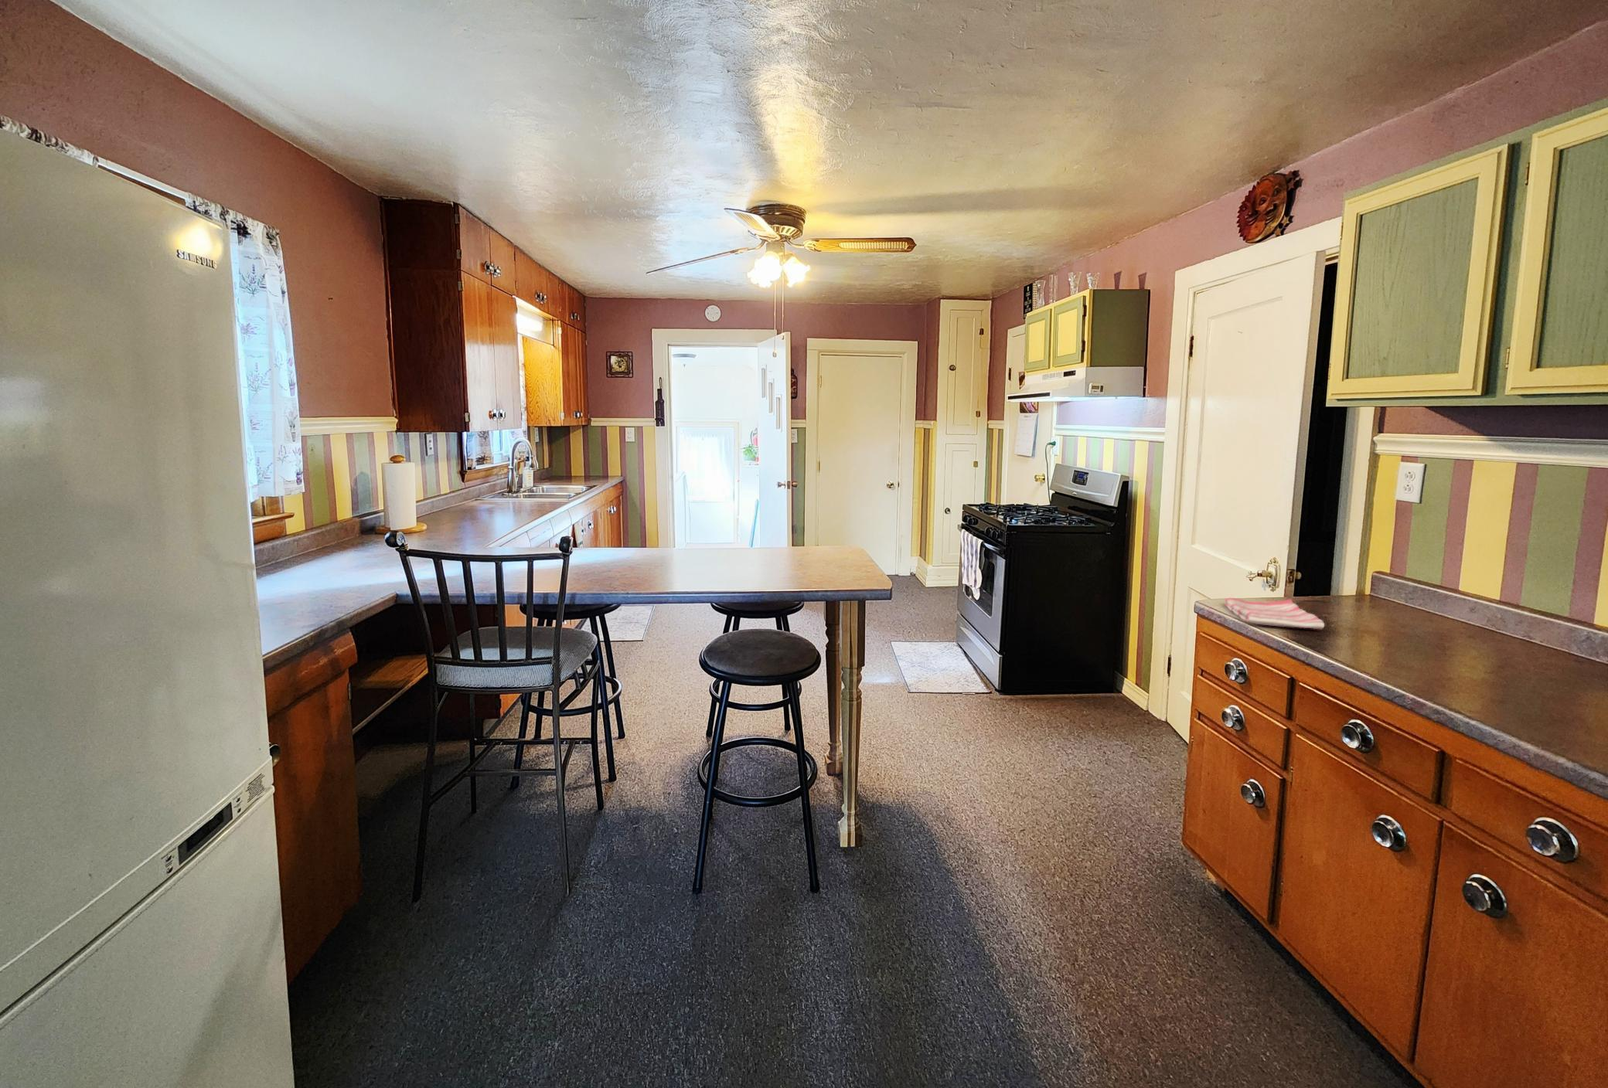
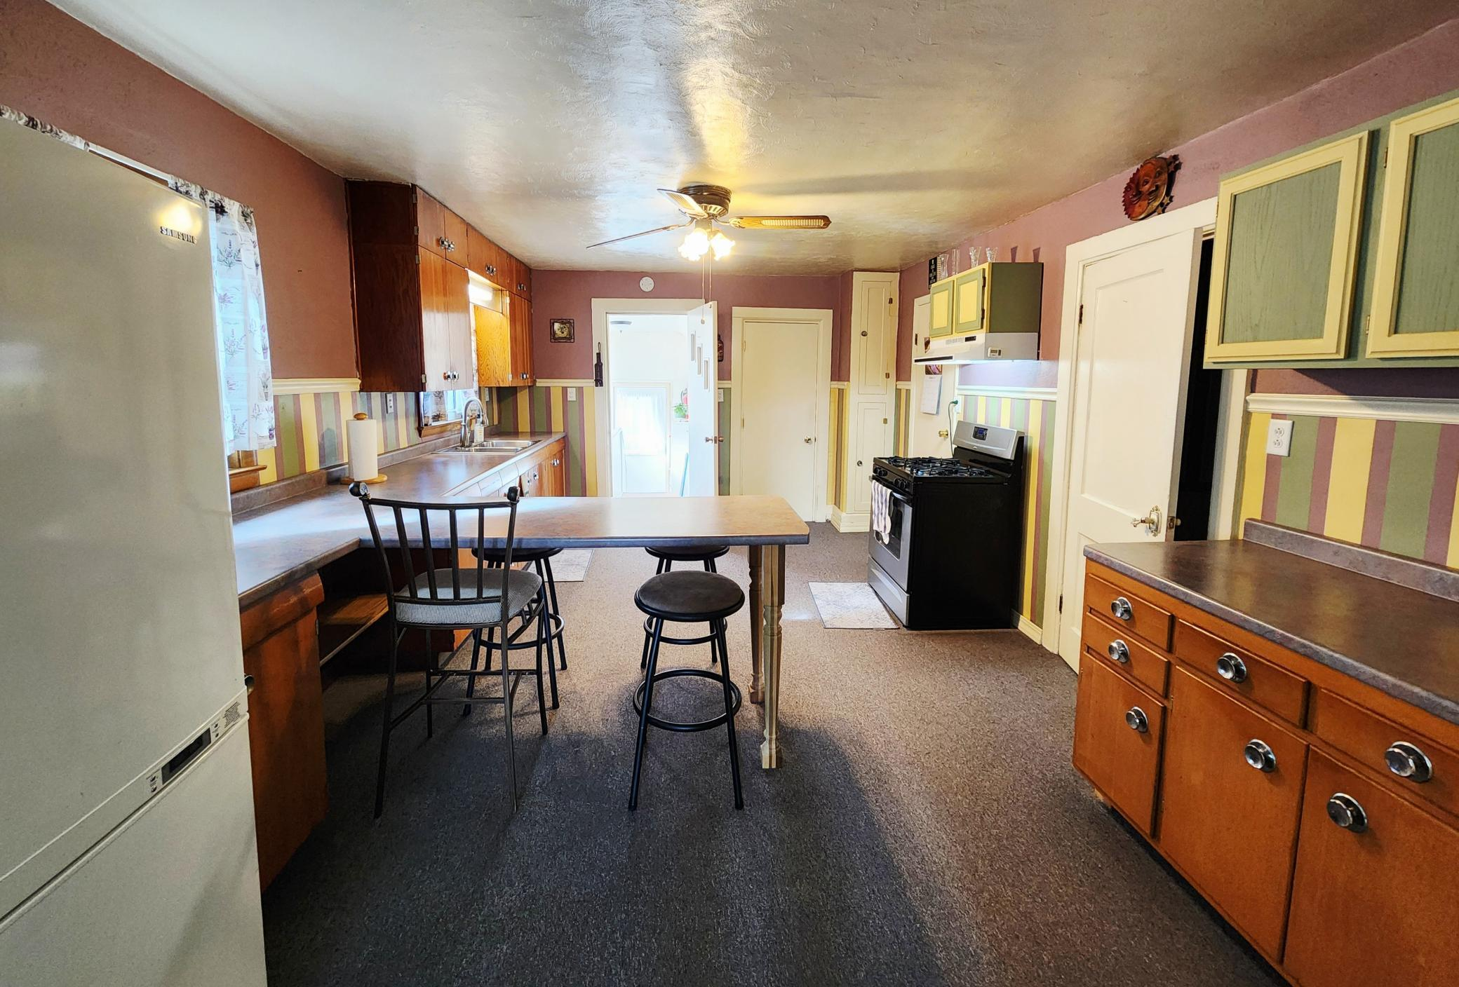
- dish towel [1224,597,1325,630]
